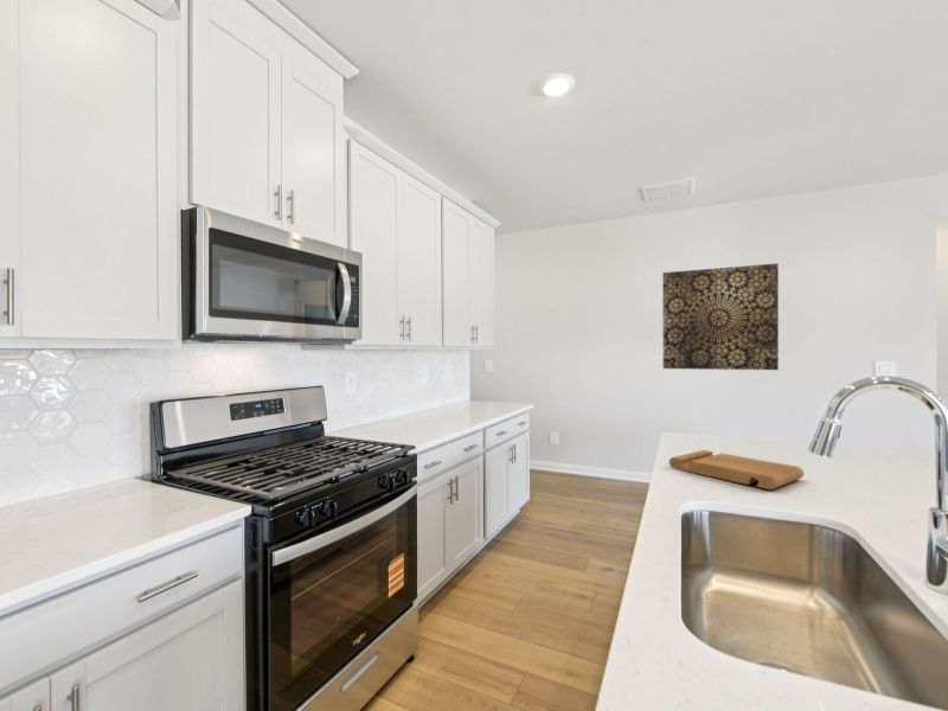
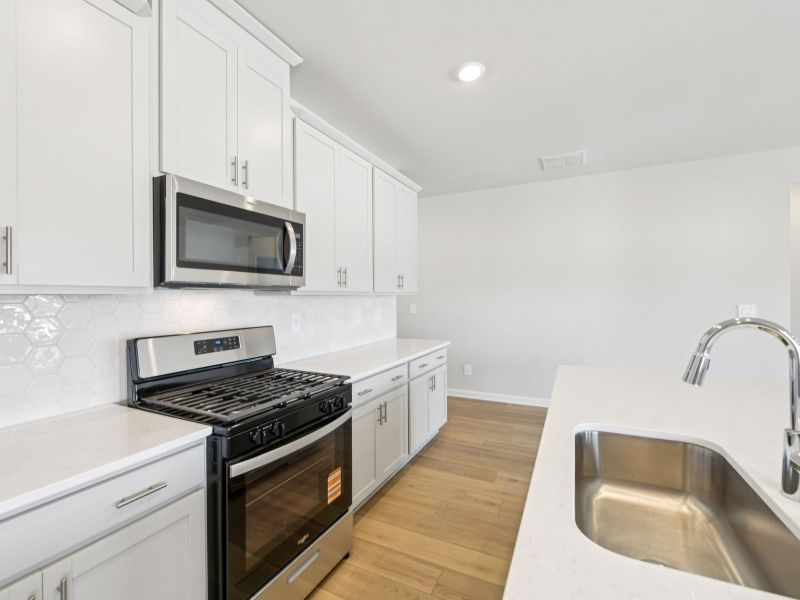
- cutting board [668,449,805,491]
- wall art [661,262,780,371]
